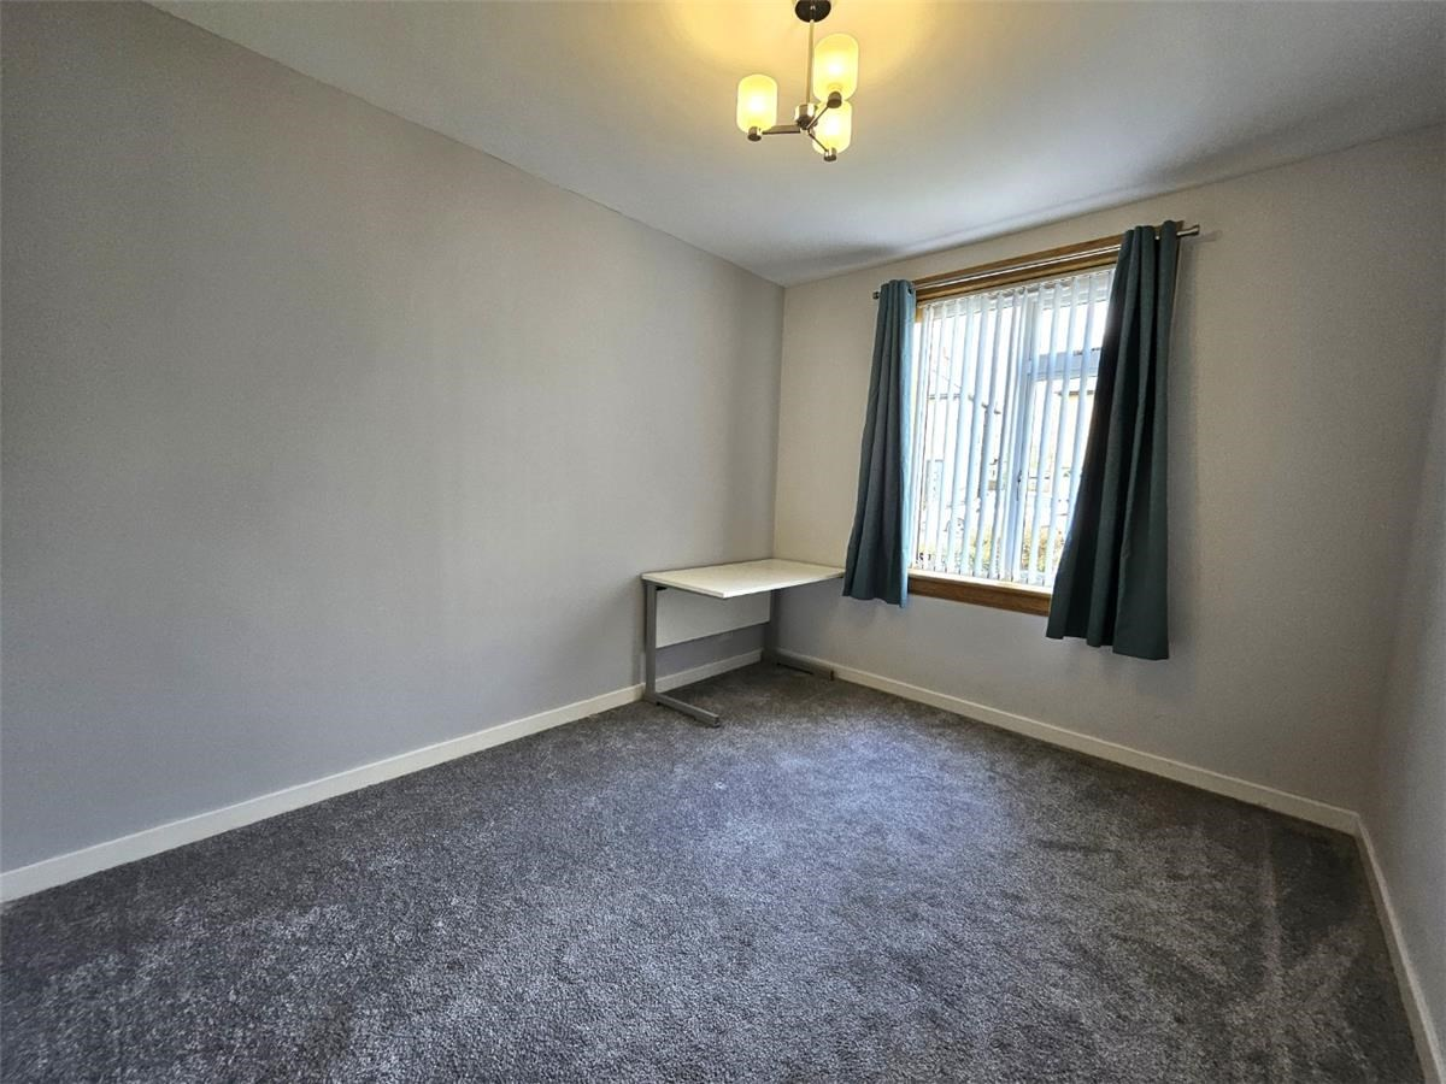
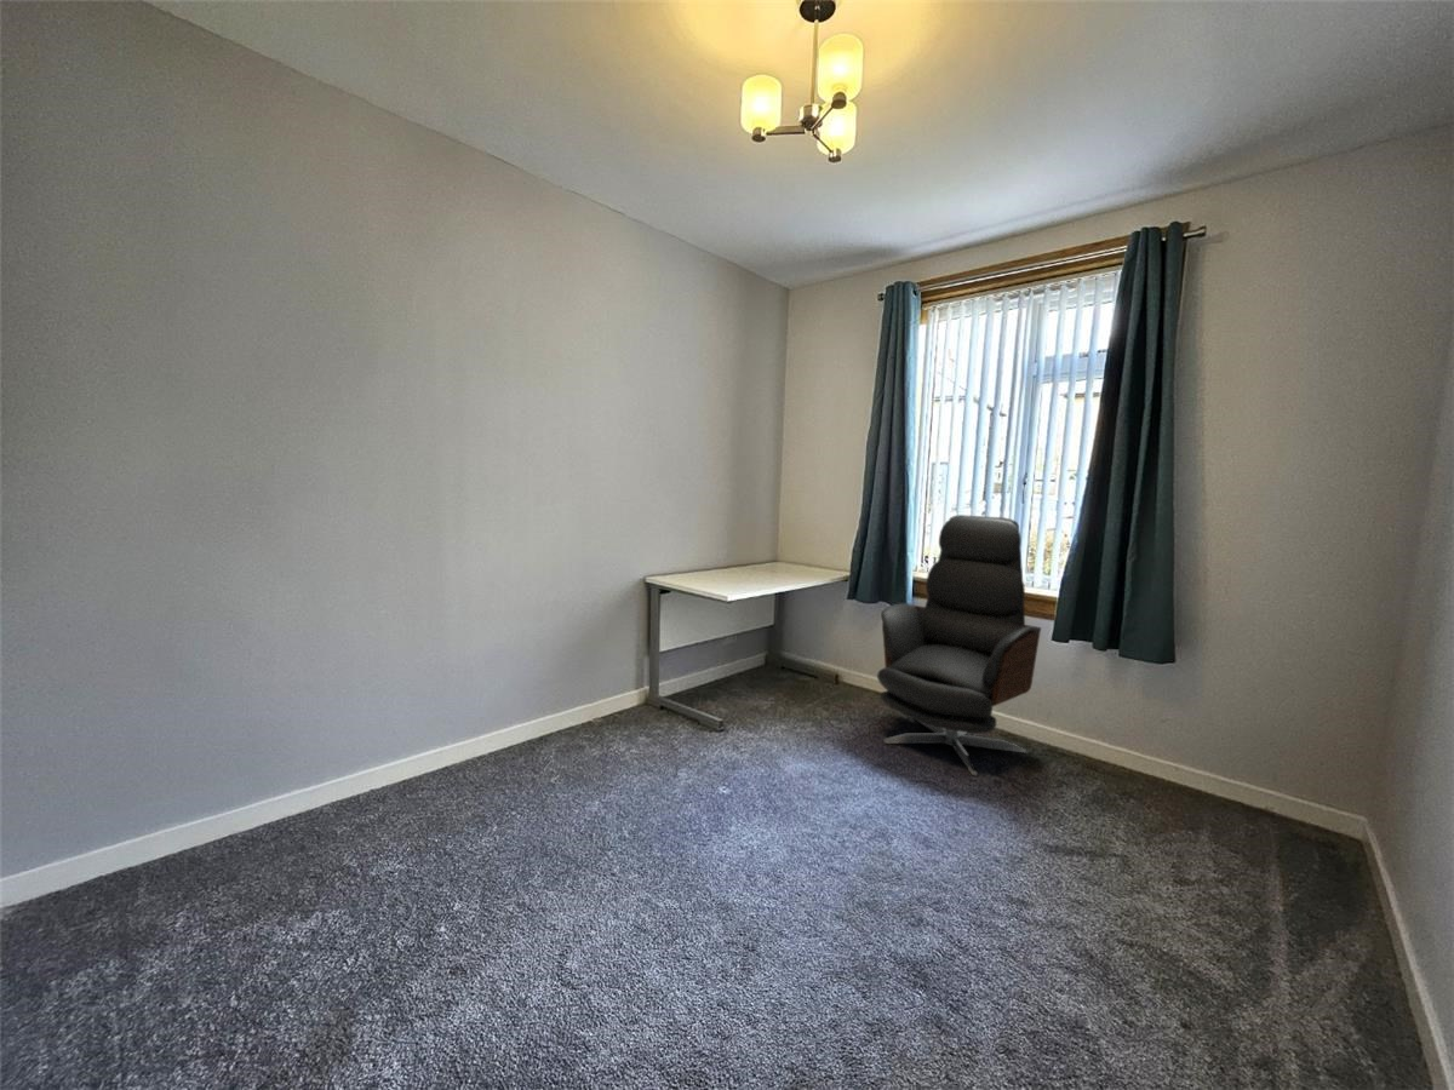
+ office chair [876,514,1042,776]
